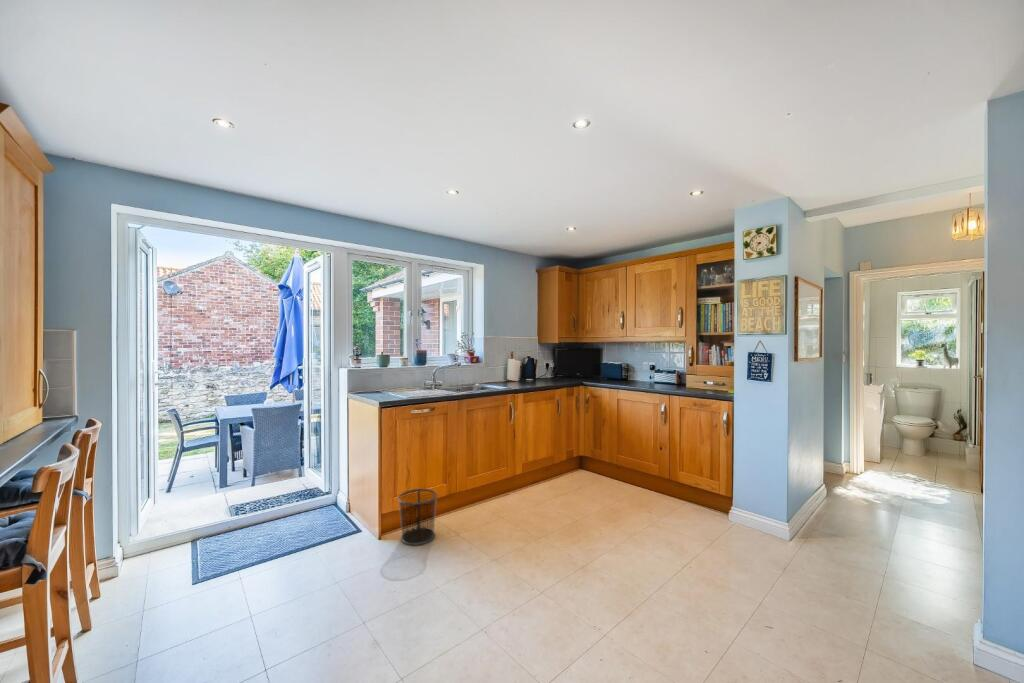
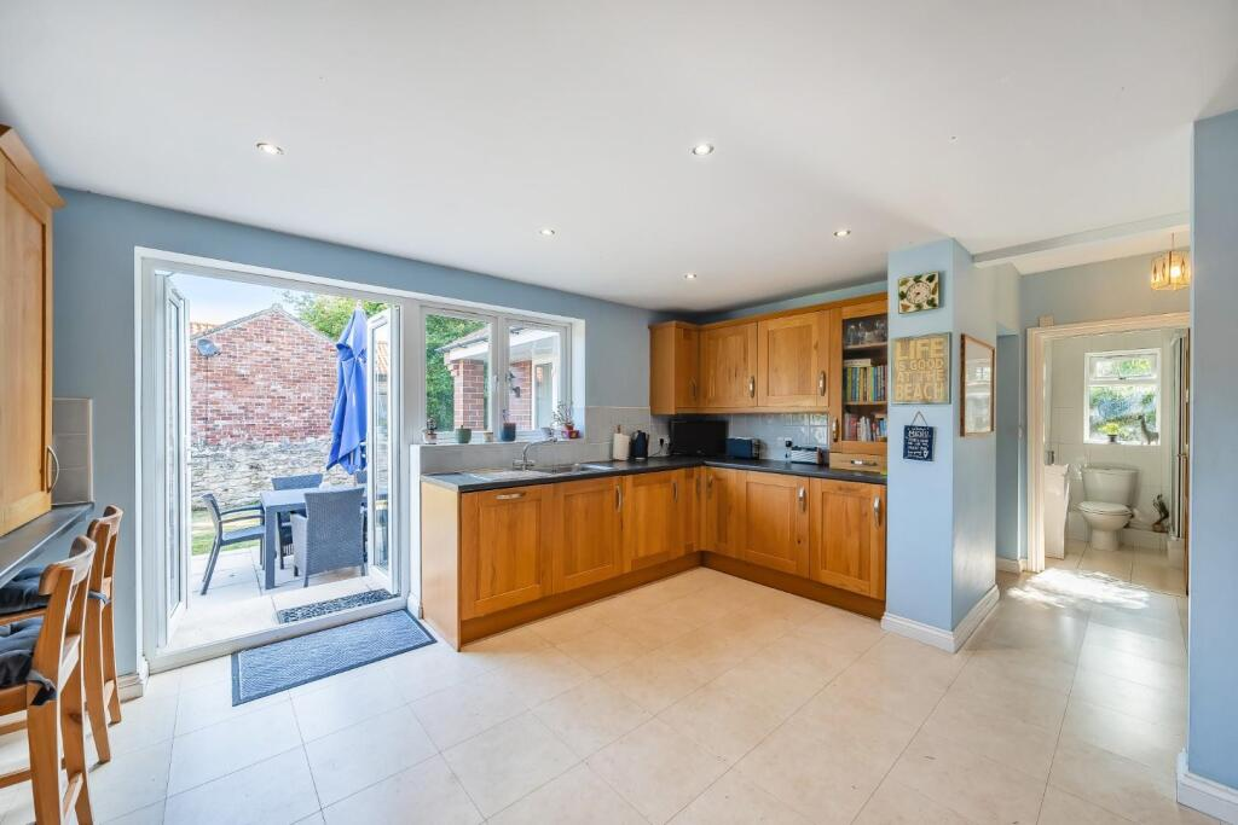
- waste bin [397,488,439,546]
